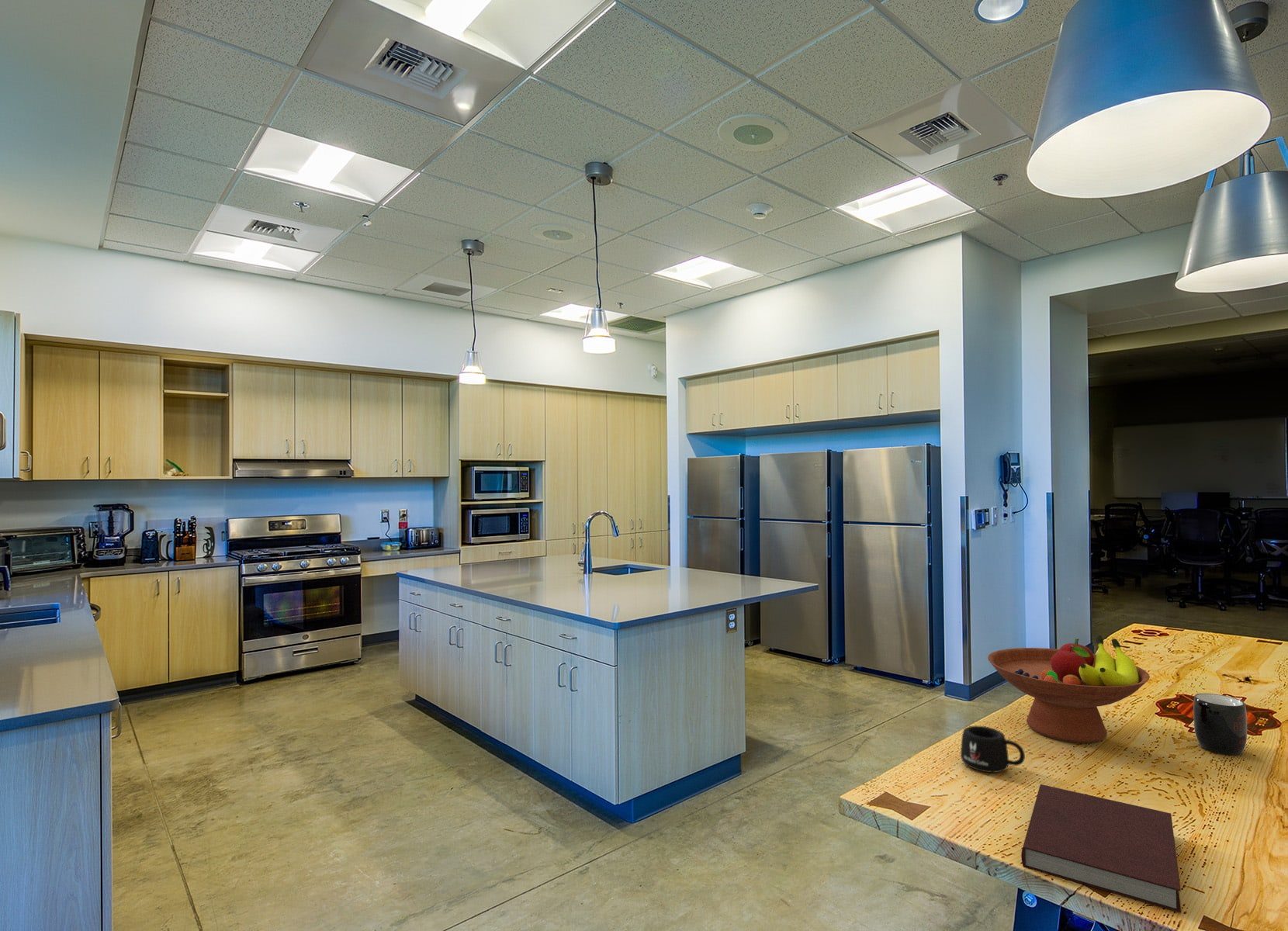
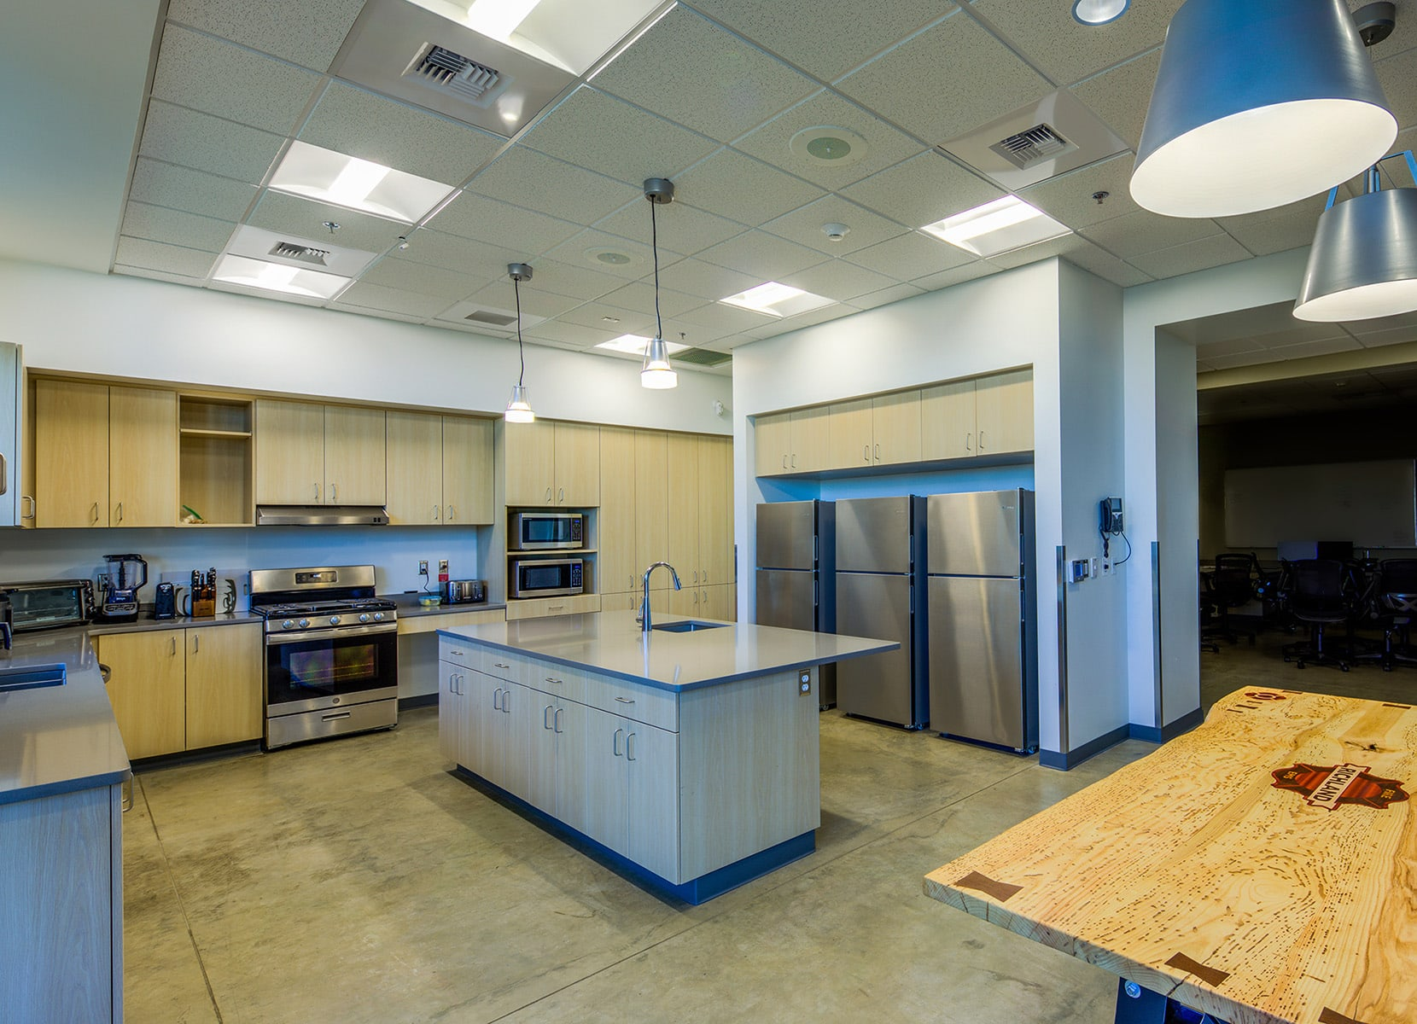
- notebook [1020,784,1182,913]
- fruit bowl [987,635,1151,744]
- mug [1193,693,1248,756]
- mug [960,725,1026,774]
